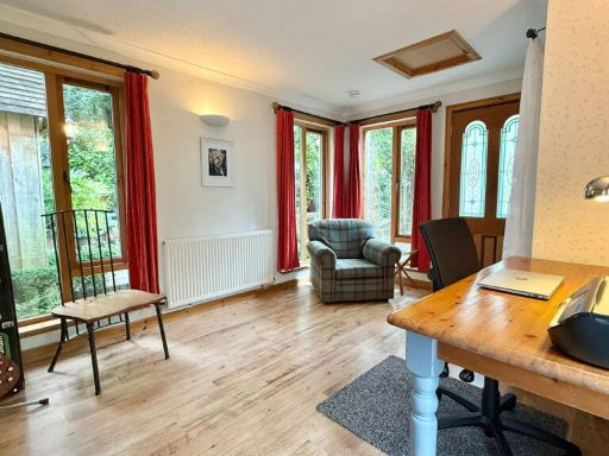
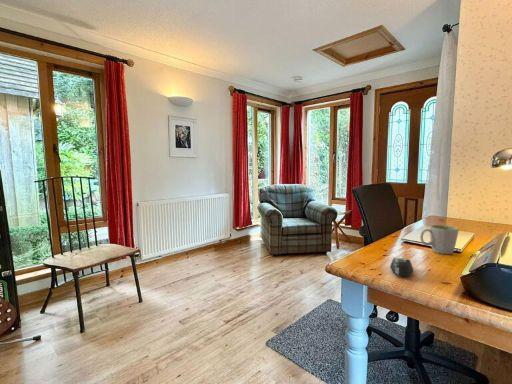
+ mouse [389,256,414,278]
+ mug [419,224,460,255]
